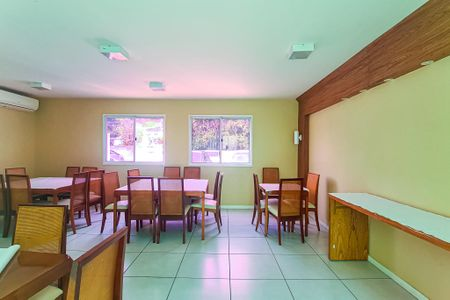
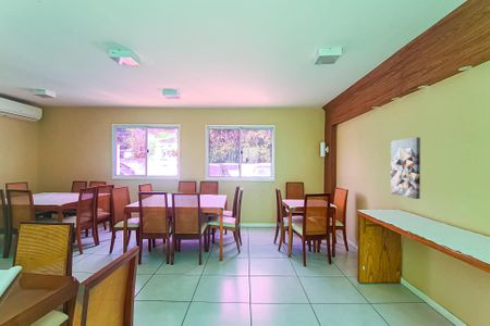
+ wall art [390,136,421,200]
